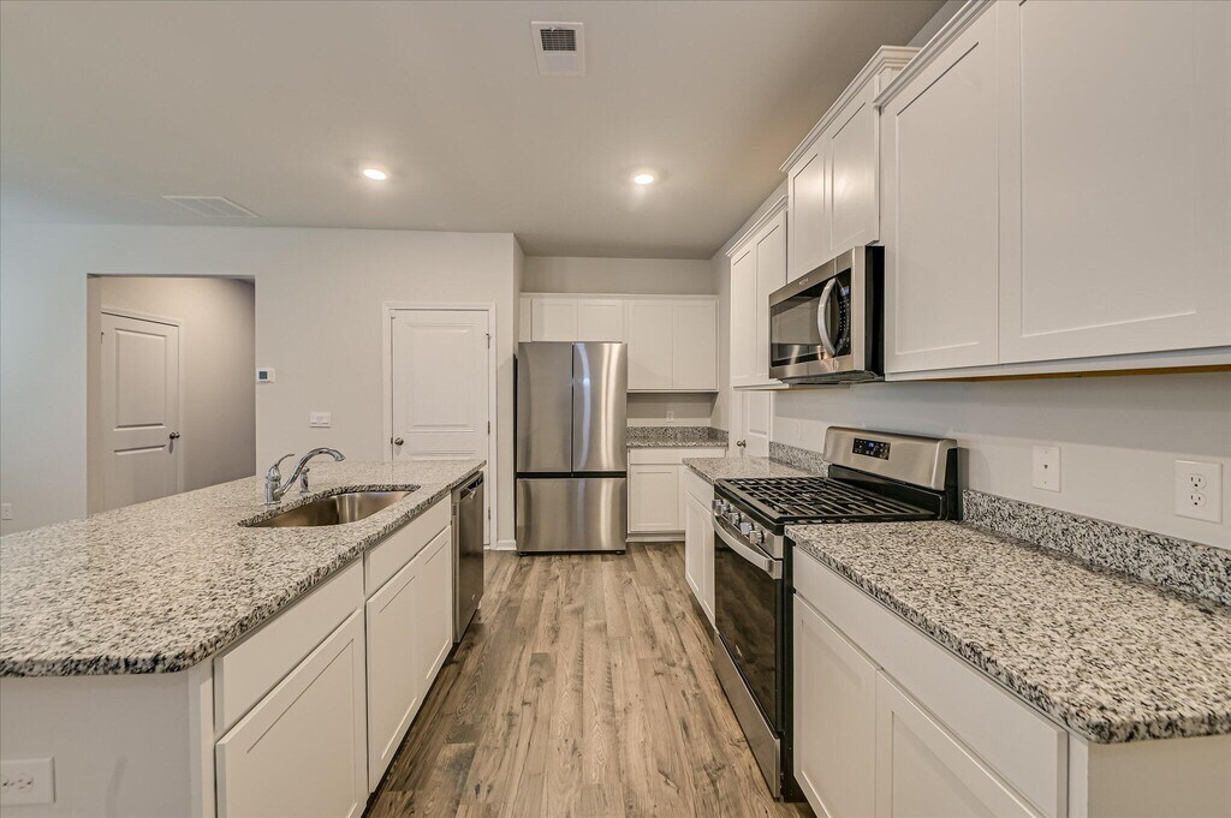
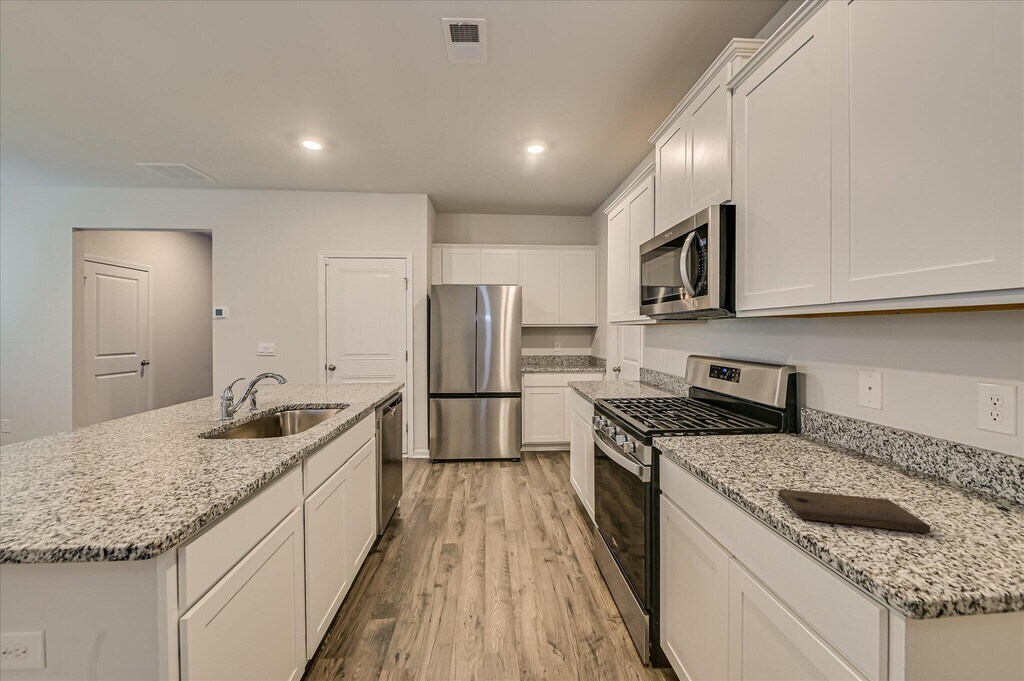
+ cutting board [778,488,931,534]
